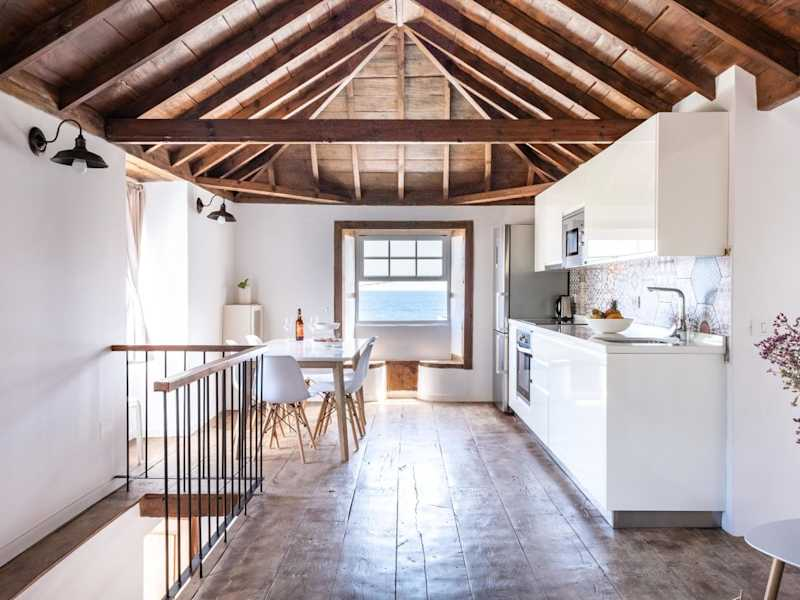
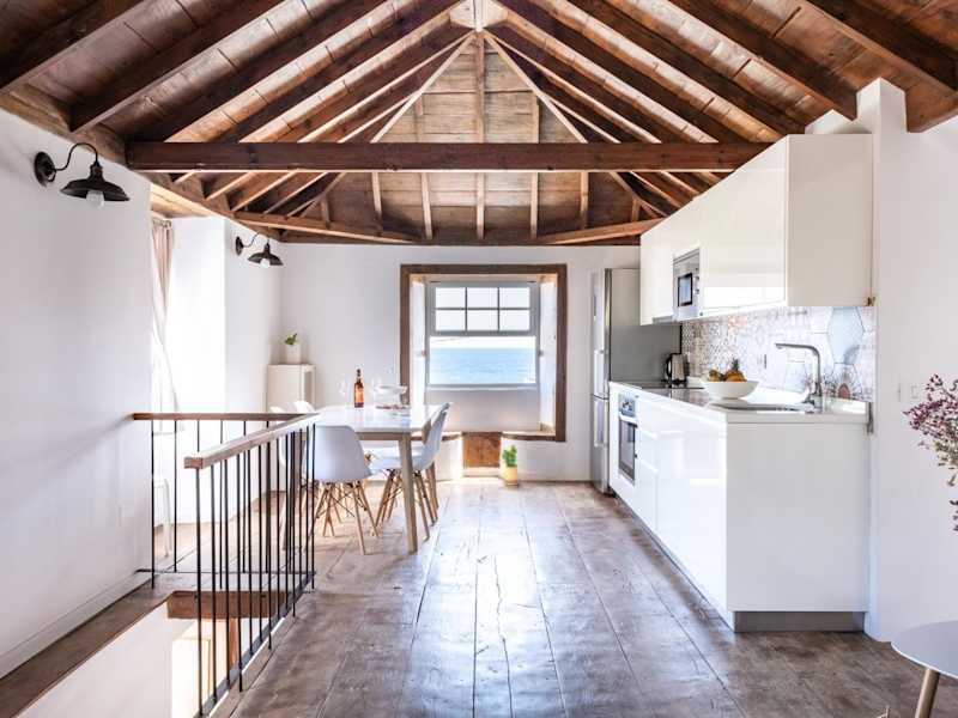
+ potted plant [498,444,521,486]
